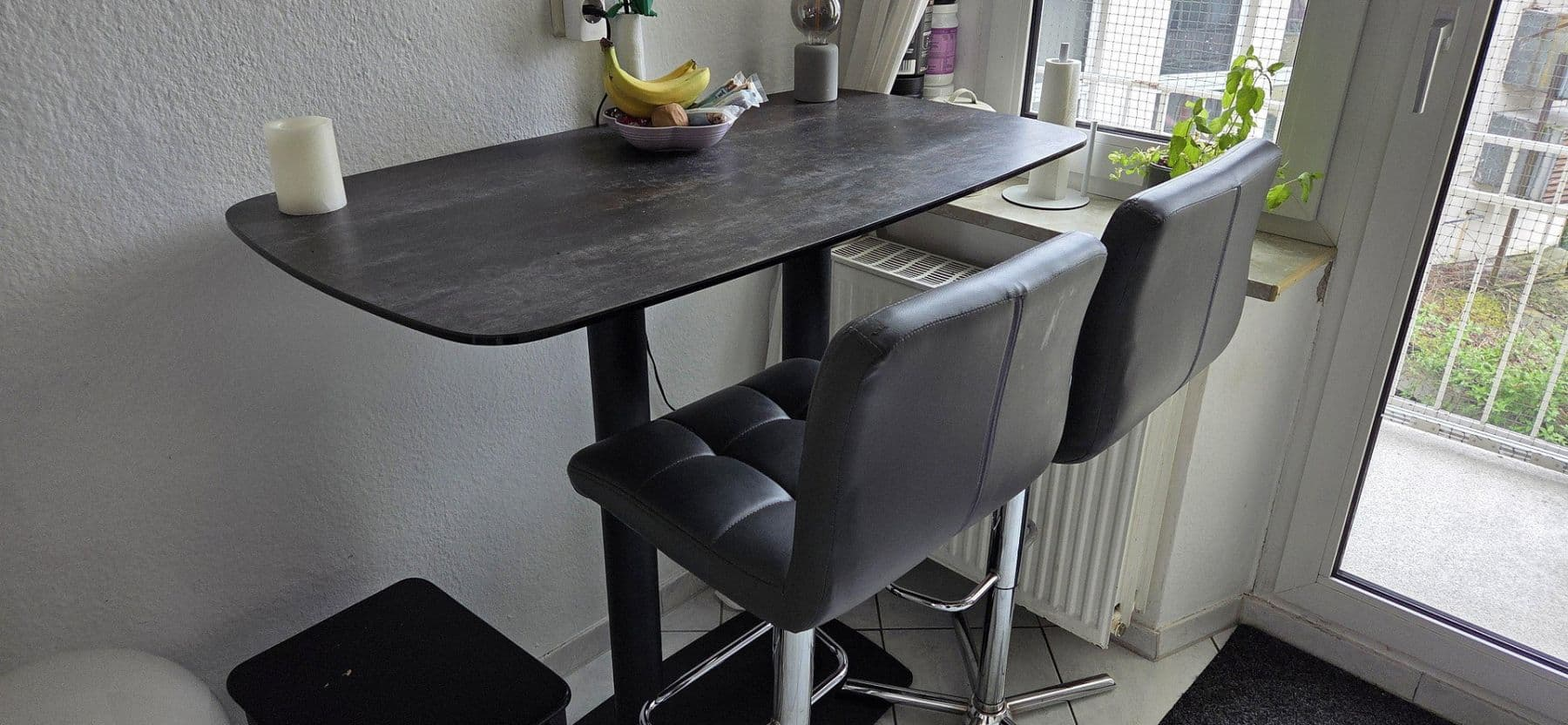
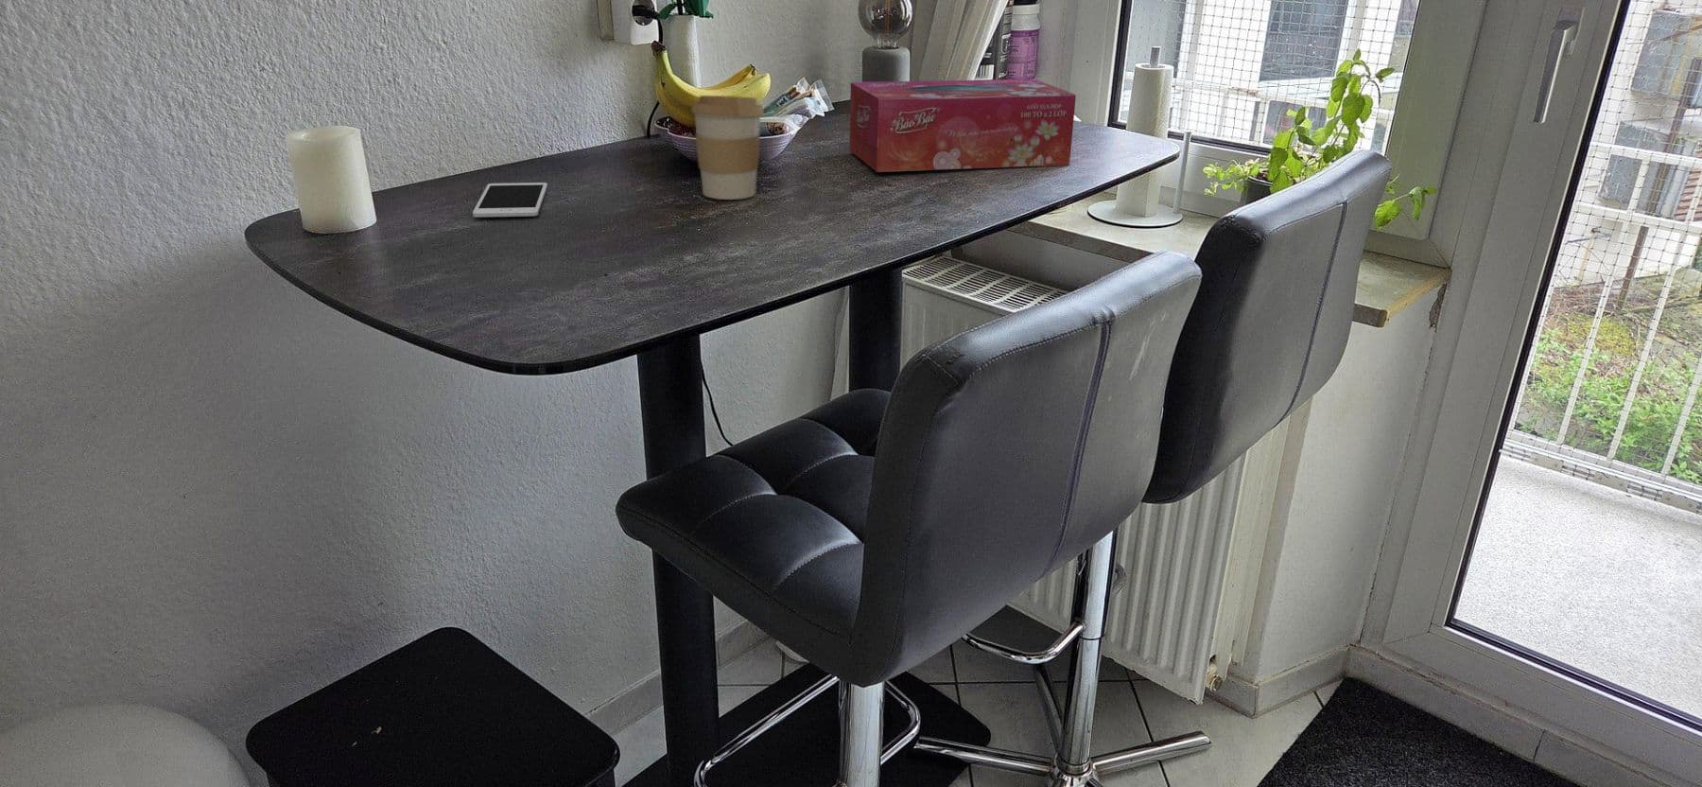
+ coffee cup [690,94,765,201]
+ tissue box [848,78,1077,173]
+ cell phone [472,181,548,218]
